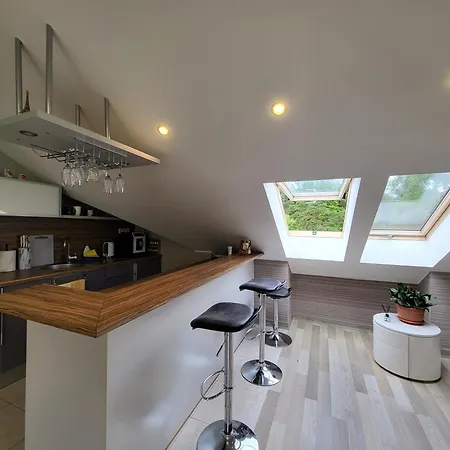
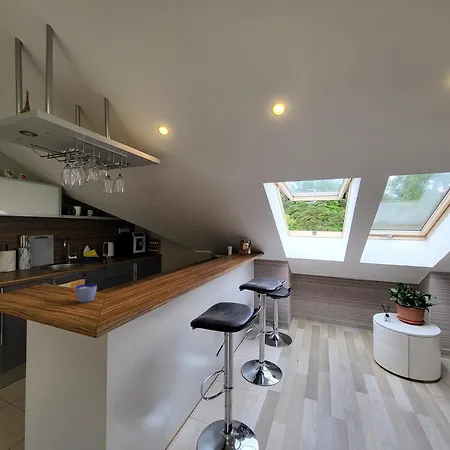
+ cup [75,283,98,304]
